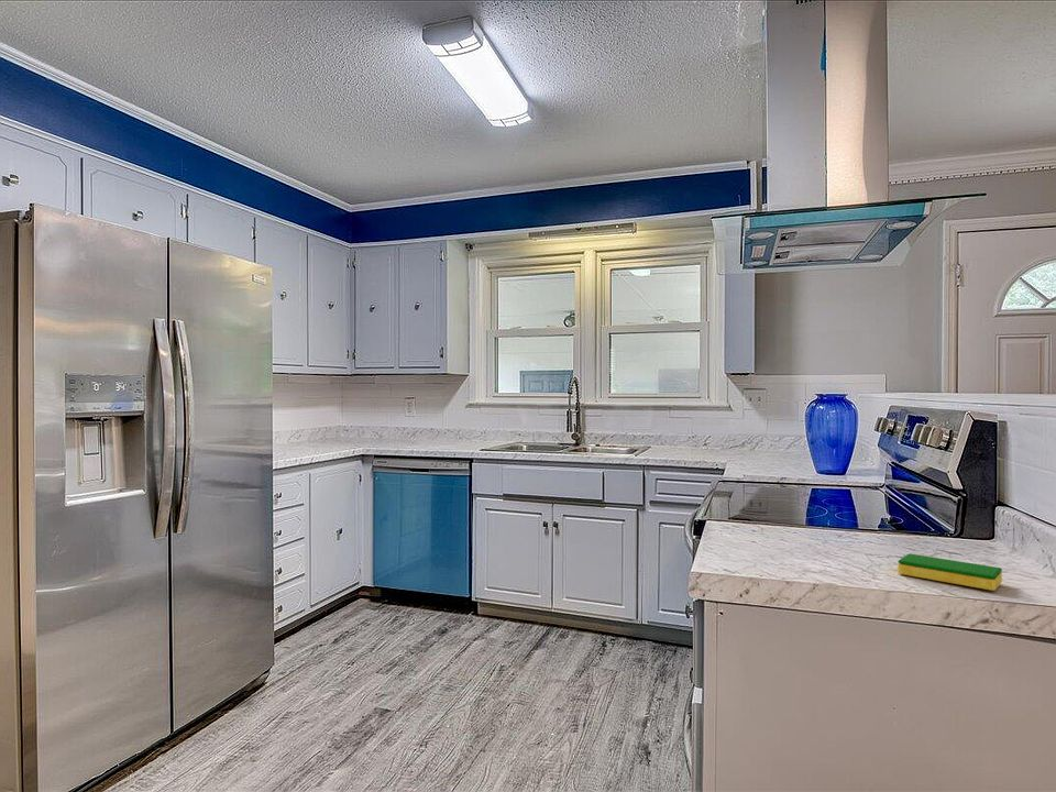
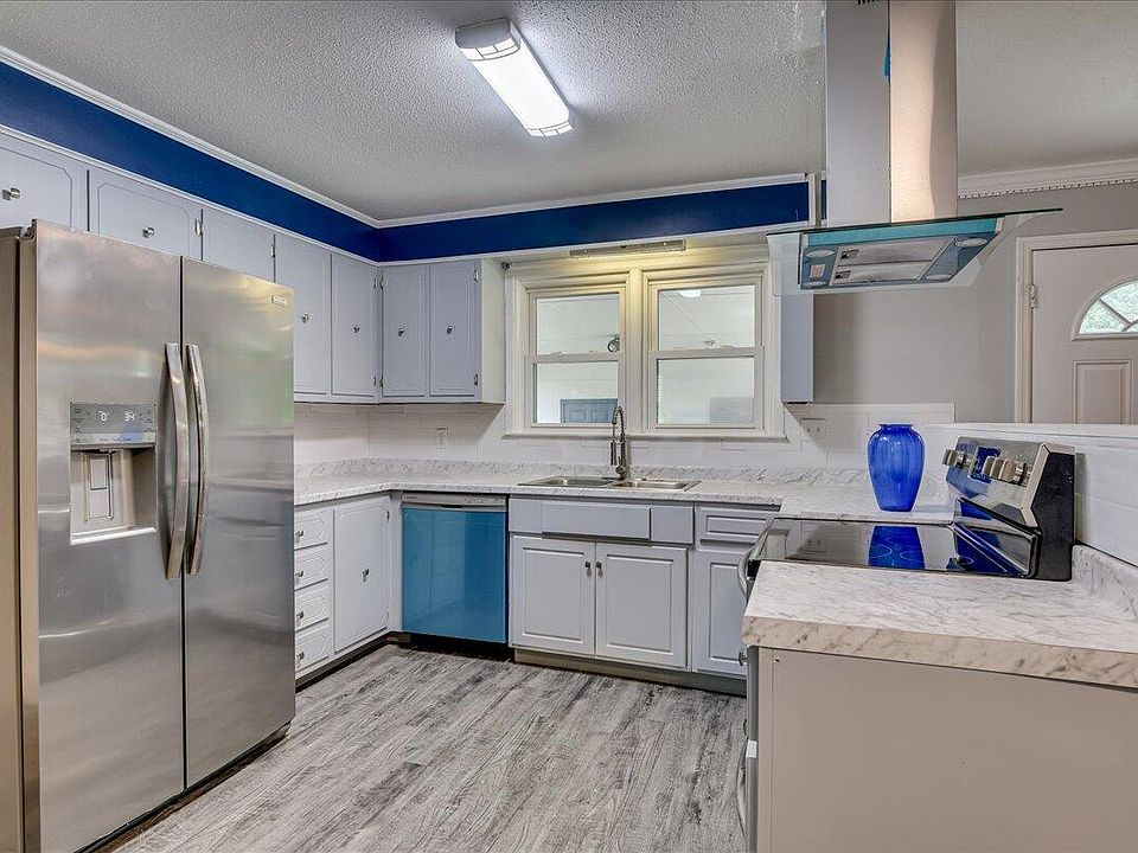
- dish sponge [898,552,1003,592]
